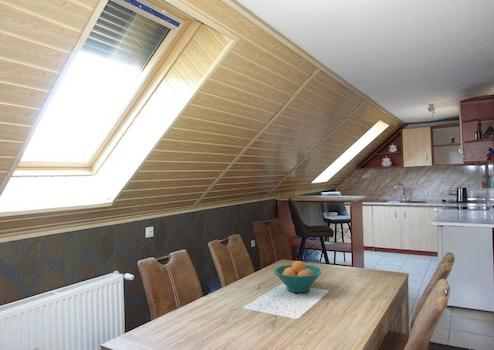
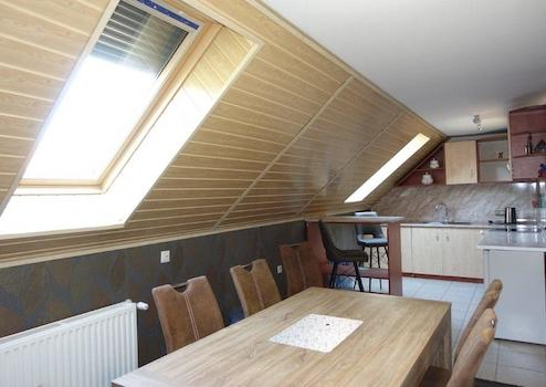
- fruit bowl [273,260,323,293]
